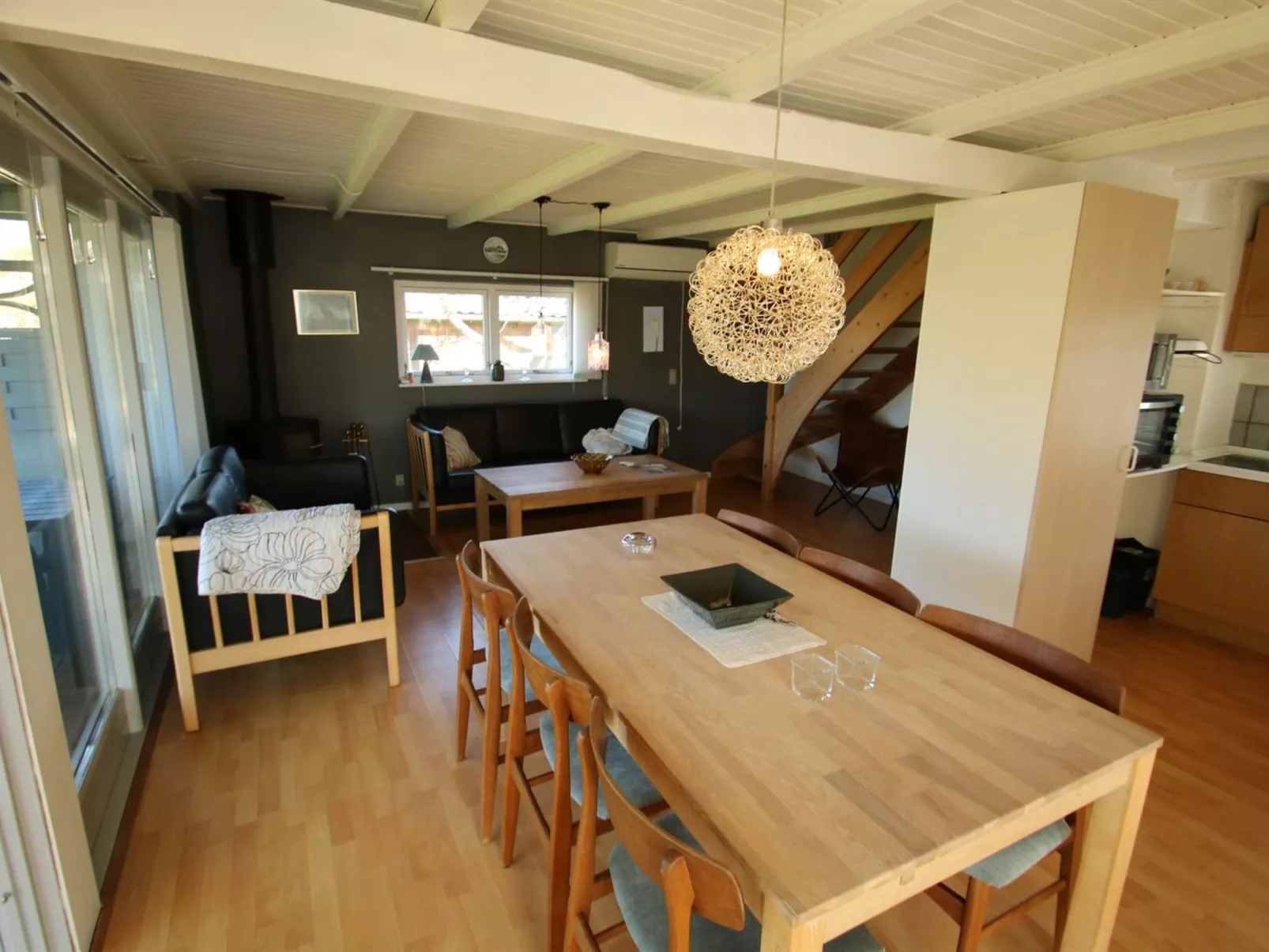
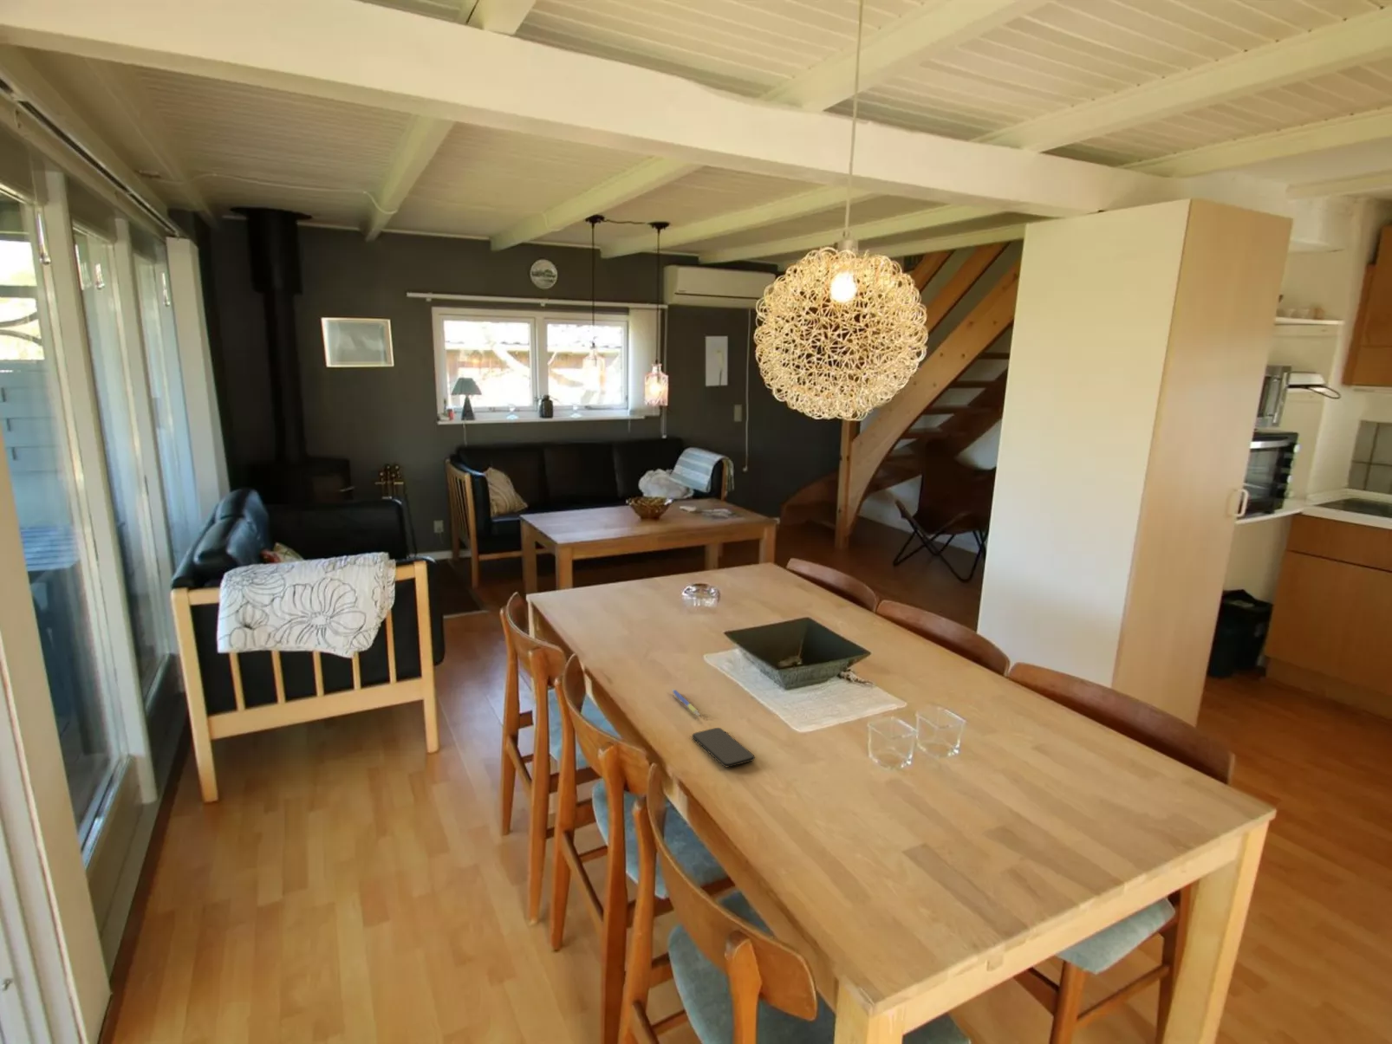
+ smartphone [692,727,756,769]
+ pen [671,688,701,716]
